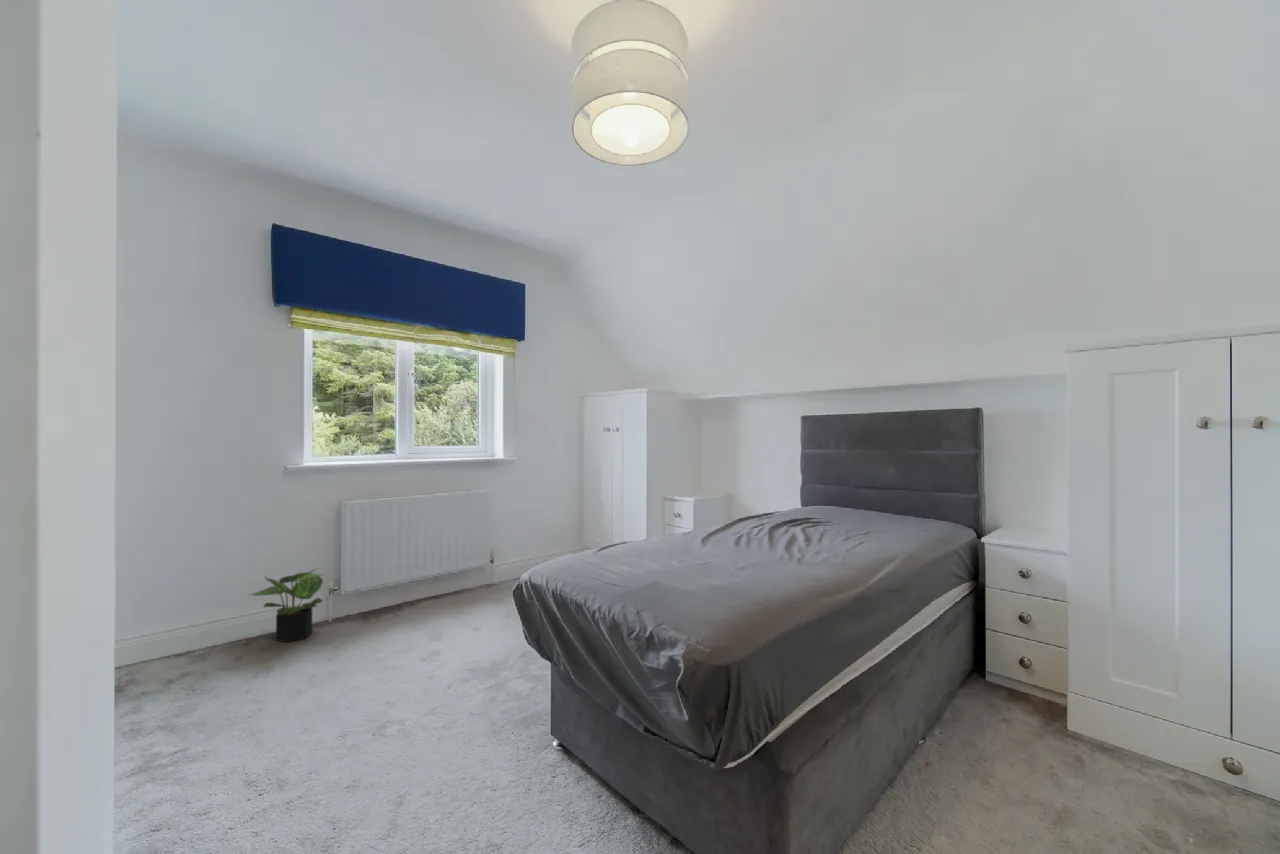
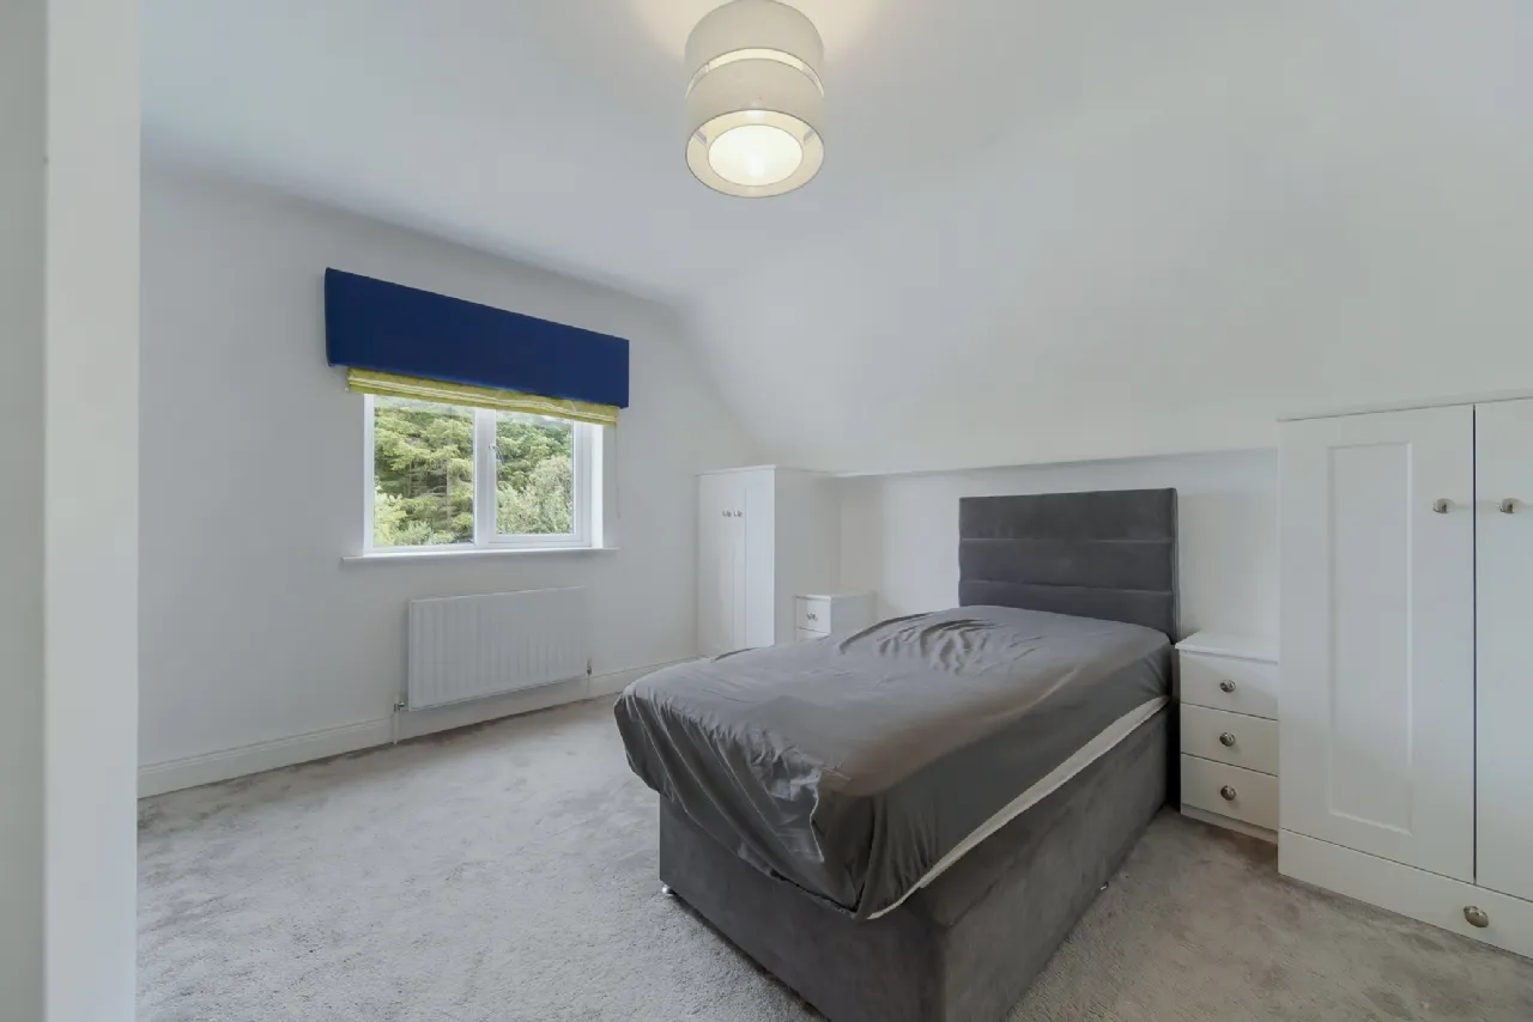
- potted plant [248,567,325,643]
